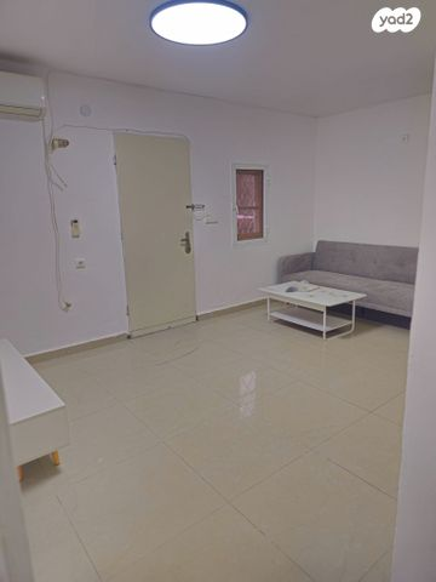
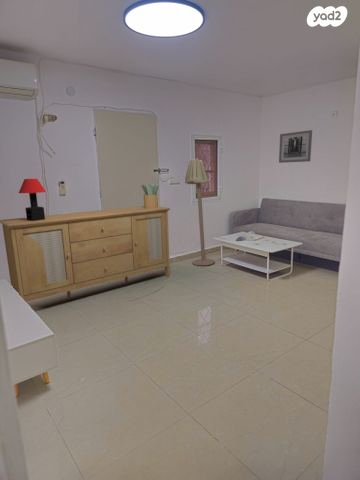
+ potted plant [141,183,159,209]
+ wall art [278,129,313,164]
+ floor lamp [184,157,216,266]
+ table lamp [18,178,47,221]
+ sideboard [0,205,171,303]
